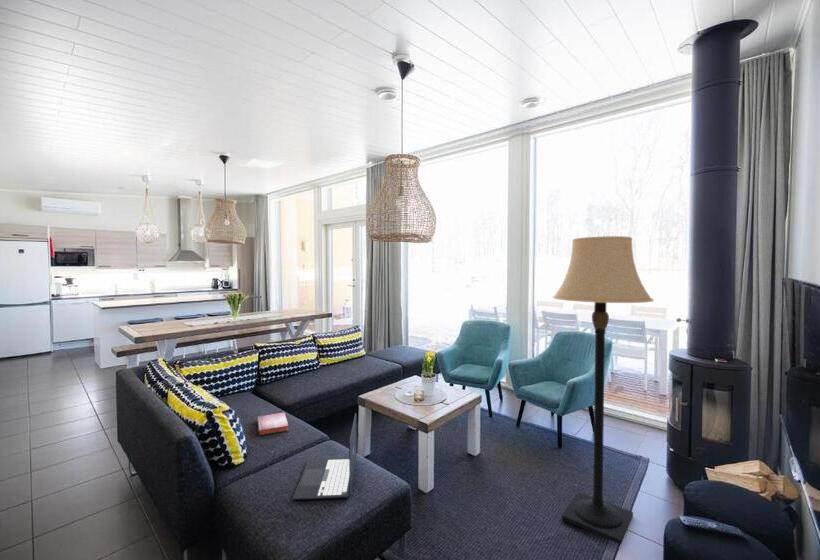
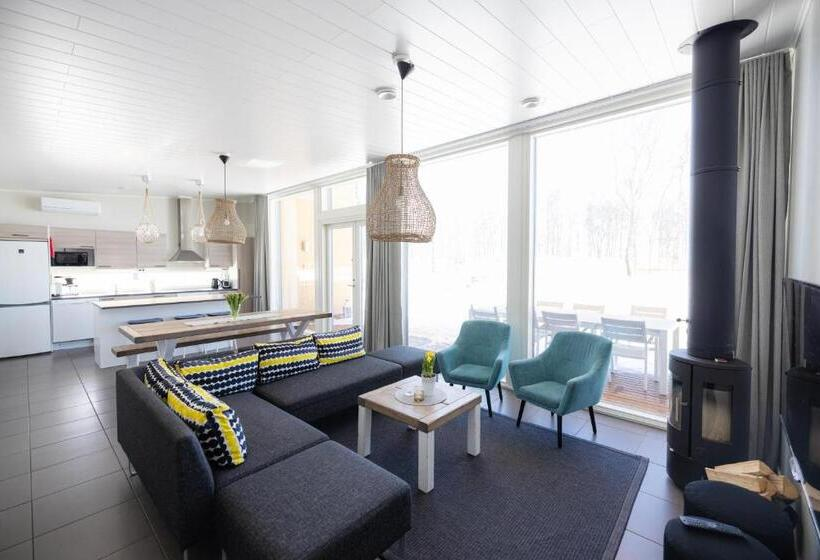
- lamp [552,235,655,546]
- hardback book [256,412,289,436]
- laptop [292,412,357,501]
